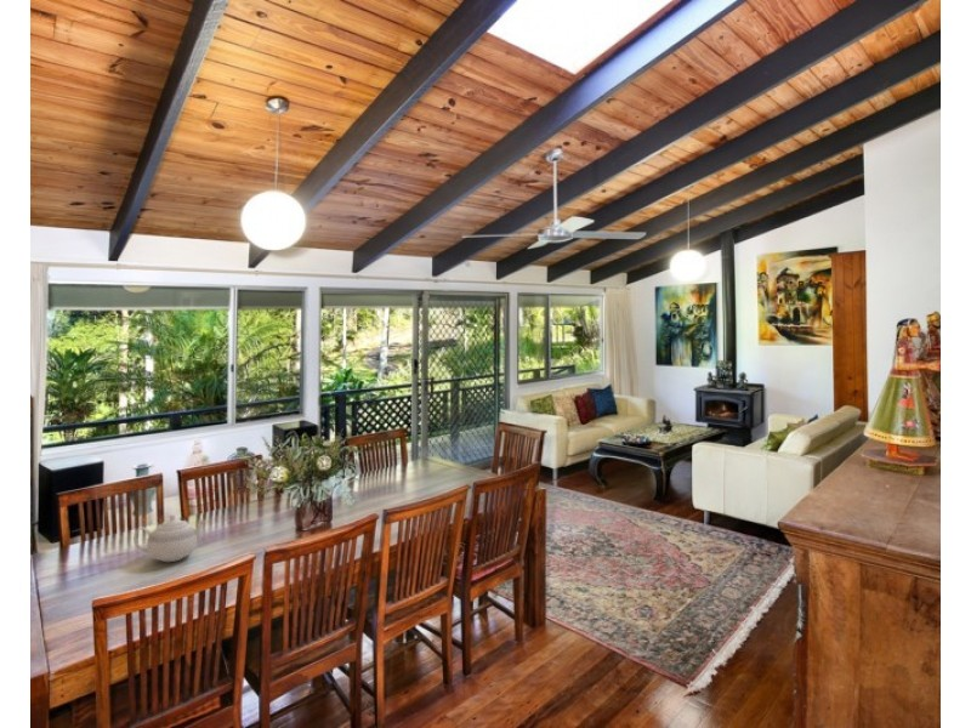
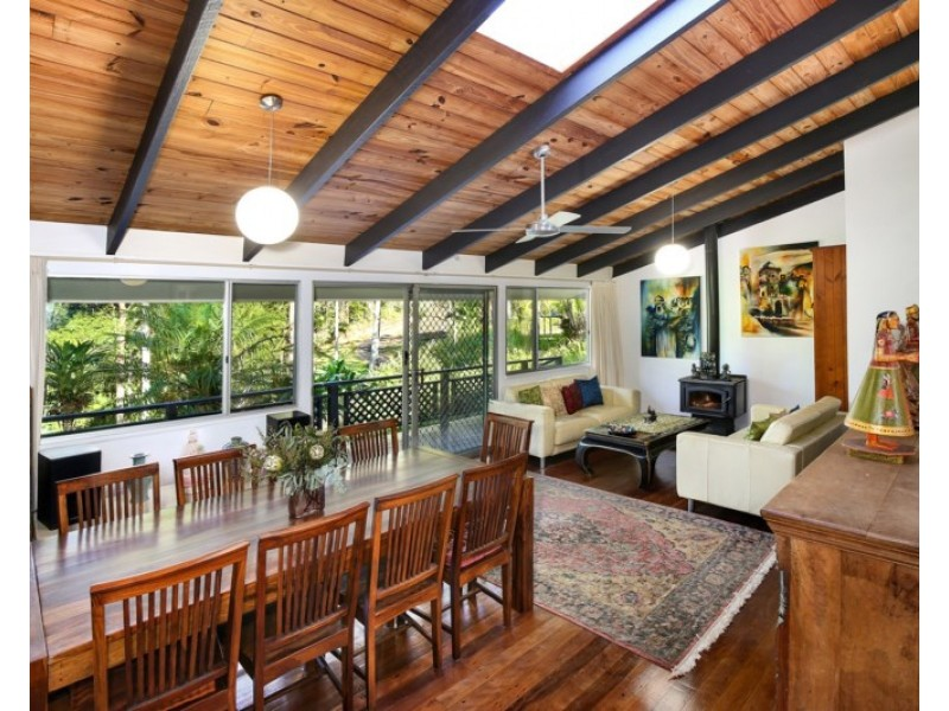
- teapot [132,513,206,563]
